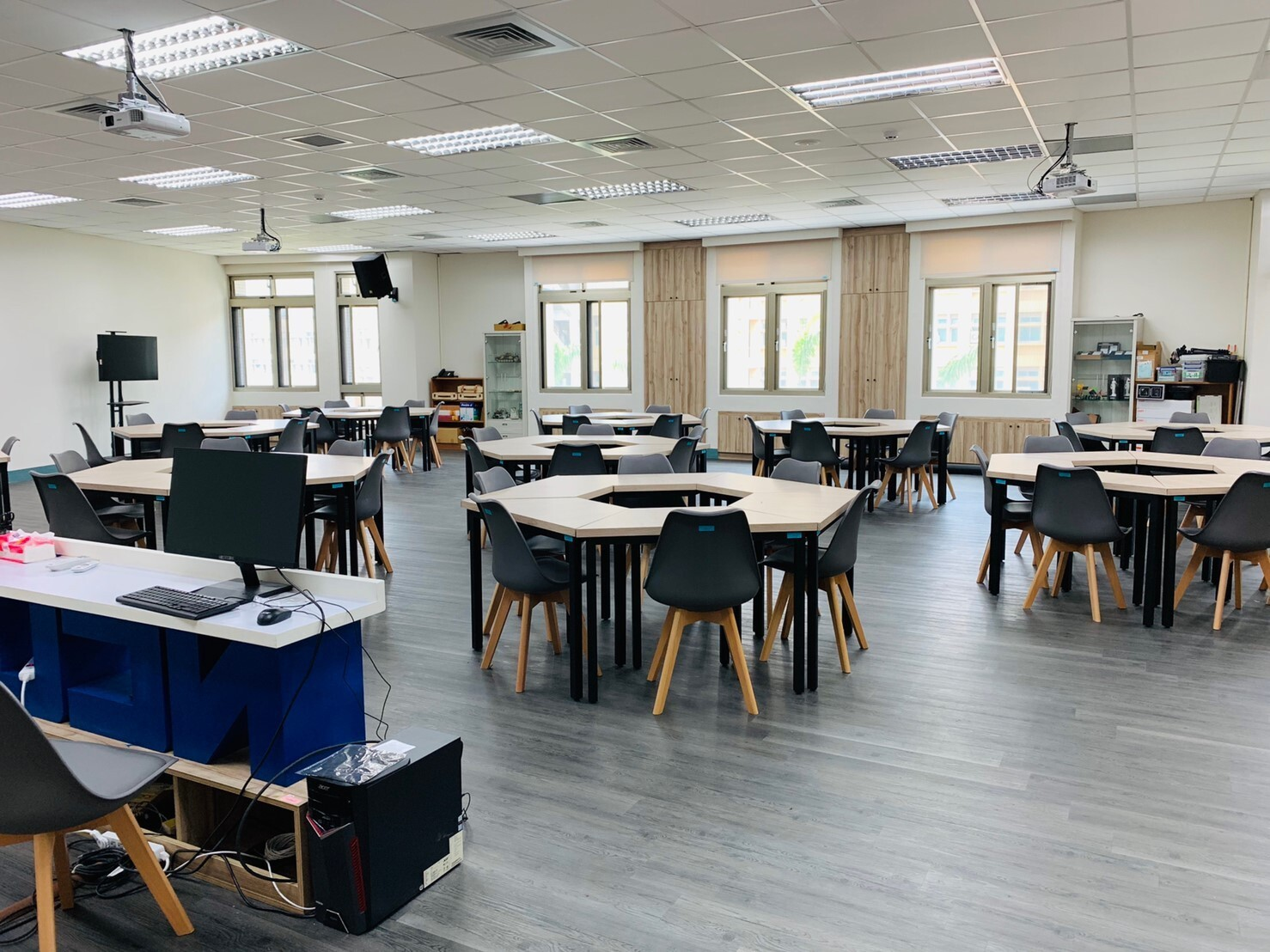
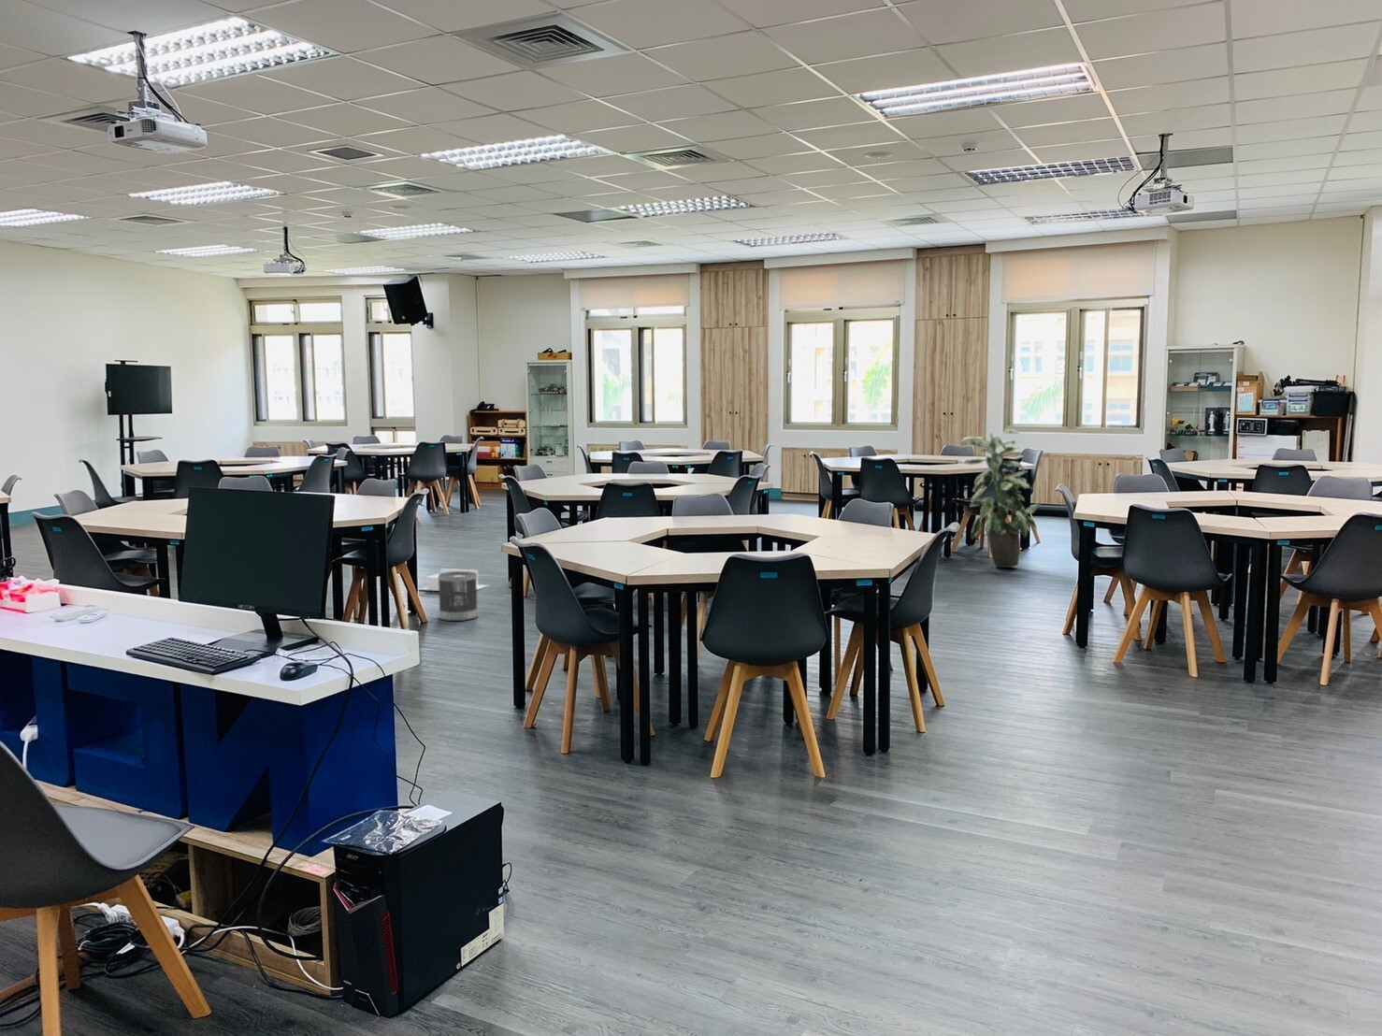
+ indoor plant [960,429,1041,568]
+ wastebasket [437,571,479,621]
+ storage box [418,568,490,593]
